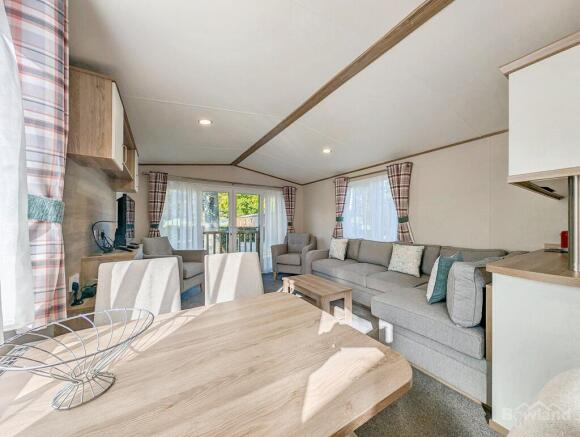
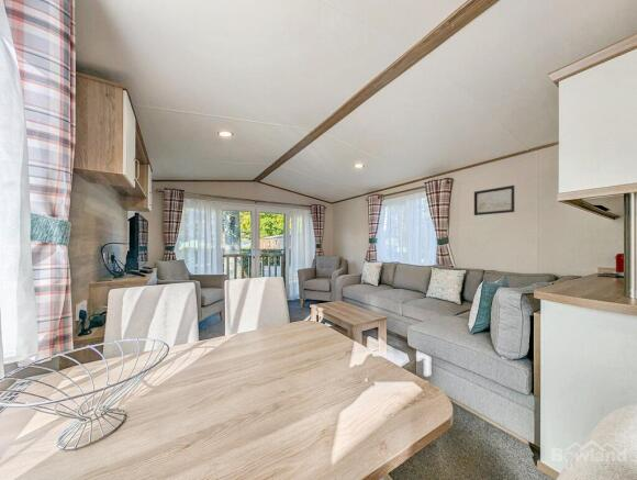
+ wall art [473,185,515,216]
